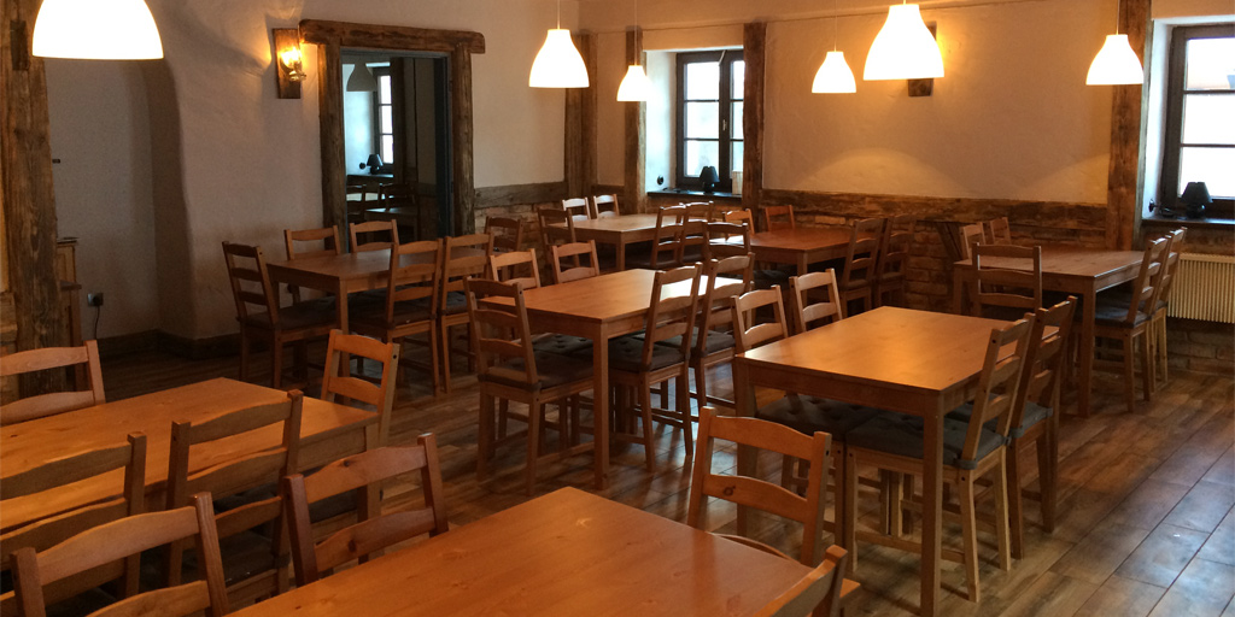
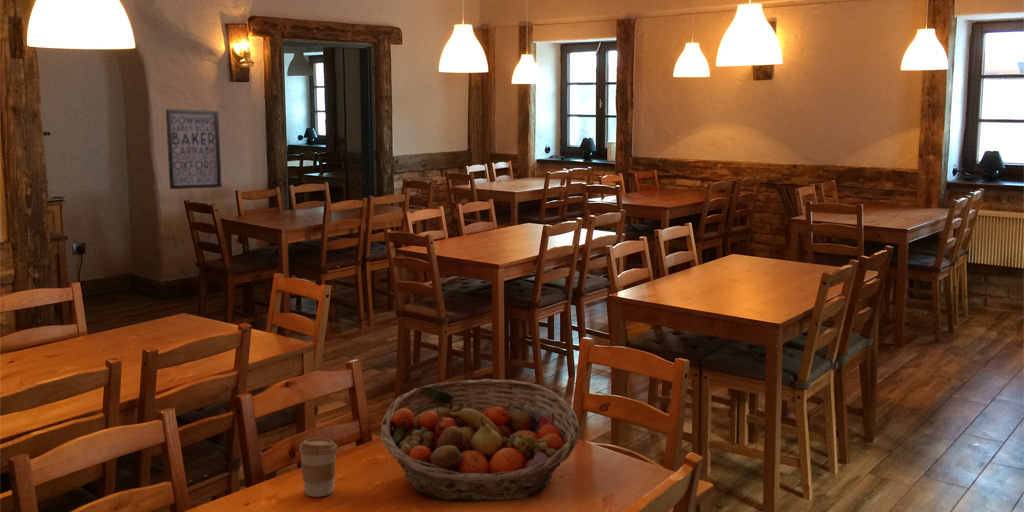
+ fruit basket [380,378,580,503]
+ coffee cup [298,438,339,498]
+ wall art [165,108,223,190]
